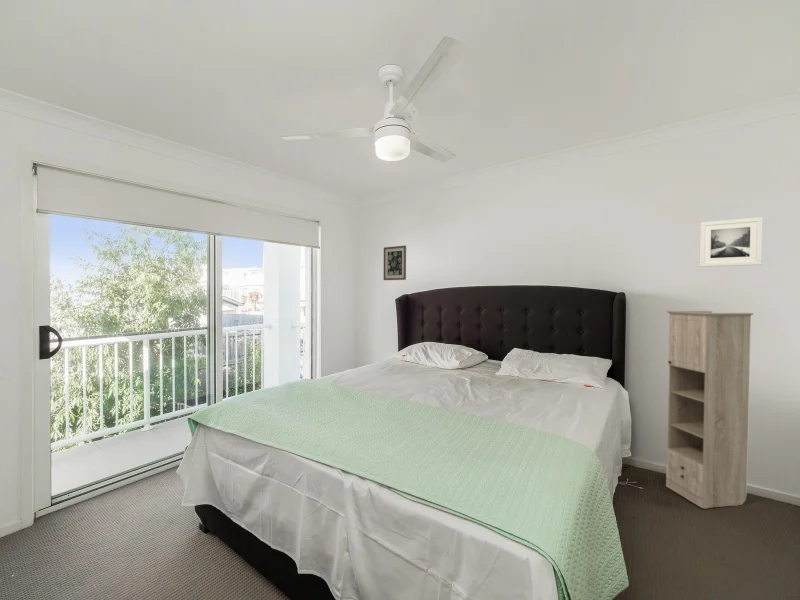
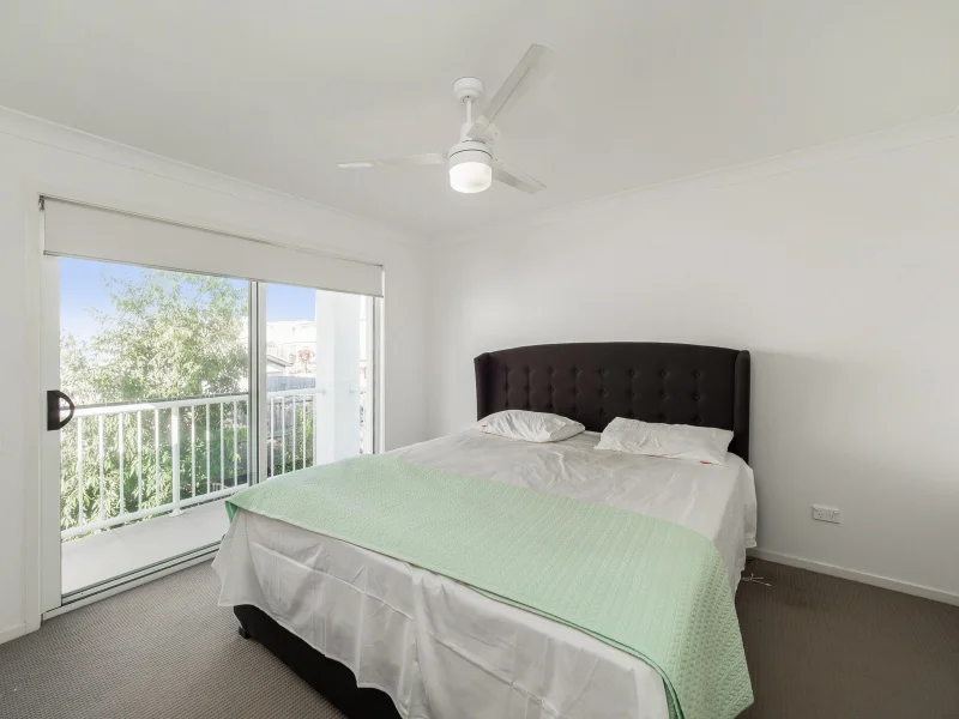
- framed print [698,216,764,268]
- storage cabinet [665,310,755,509]
- wall art [383,244,407,281]
